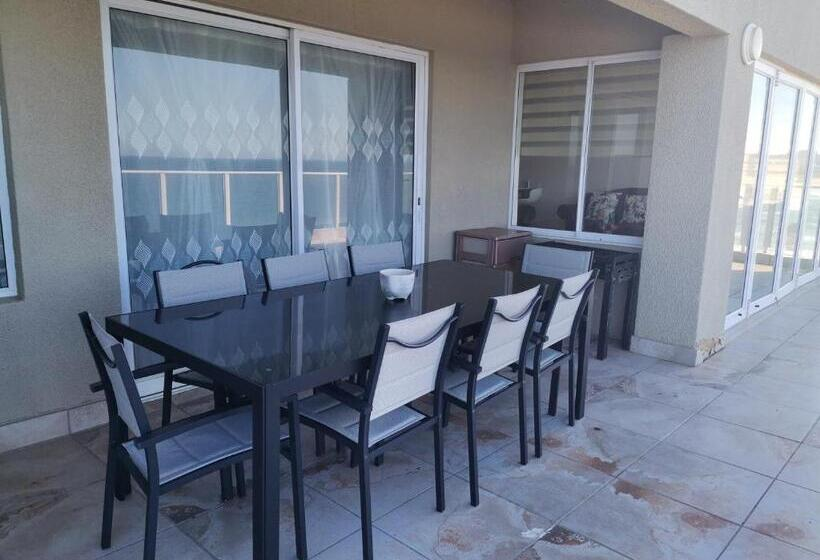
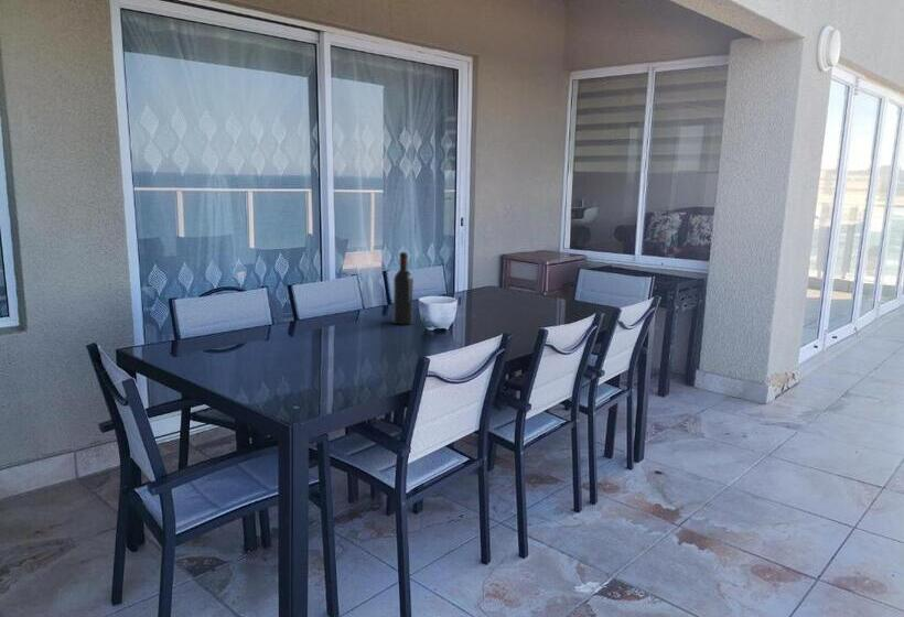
+ wine bottle [392,251,415,325]
